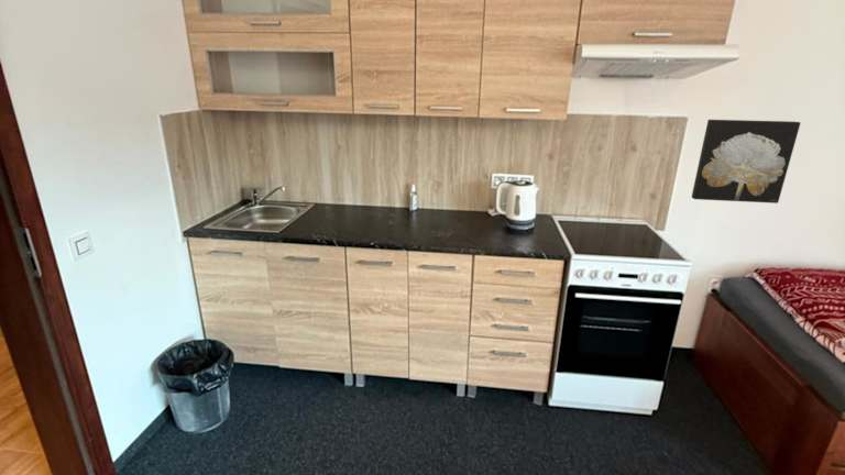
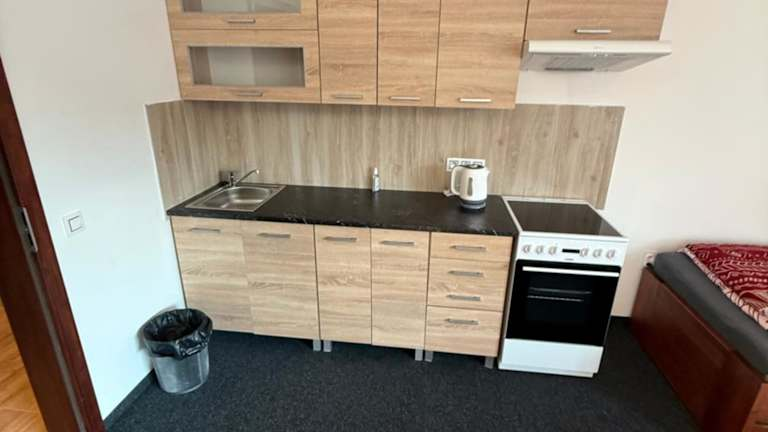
- wall art [691,119,802,205]
